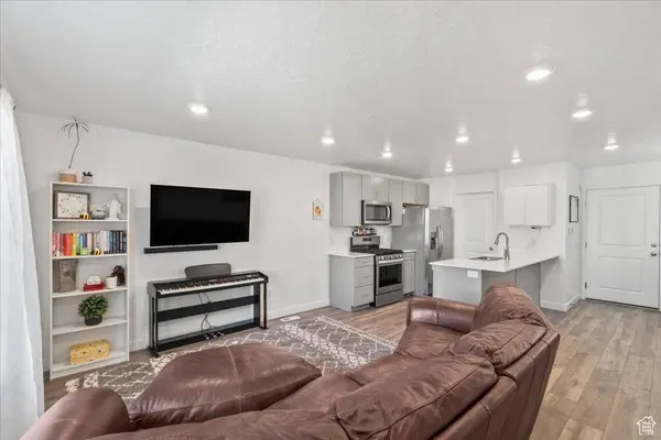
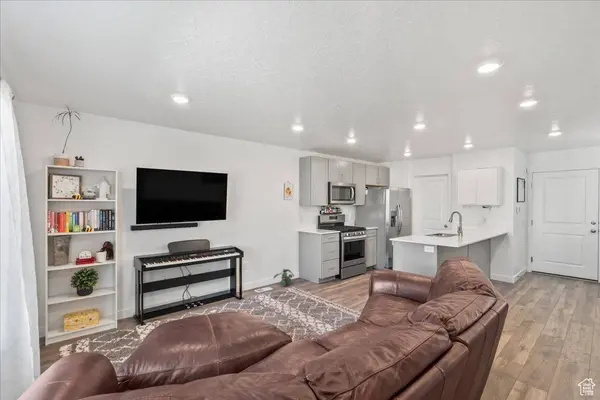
+ potted plant [272,268,295,287]
